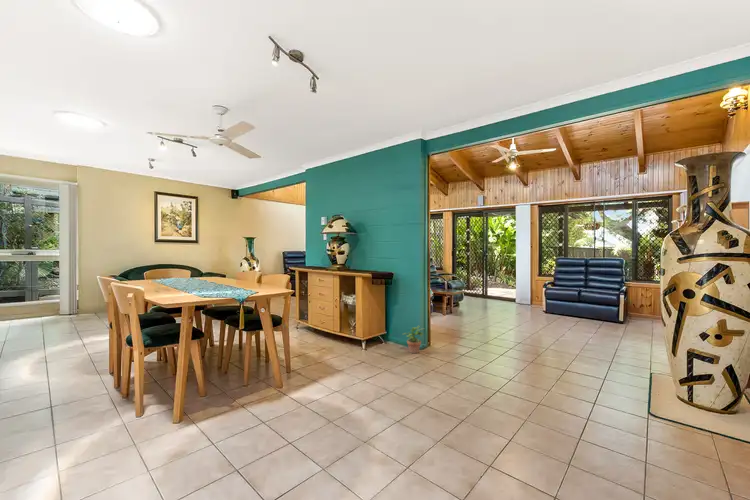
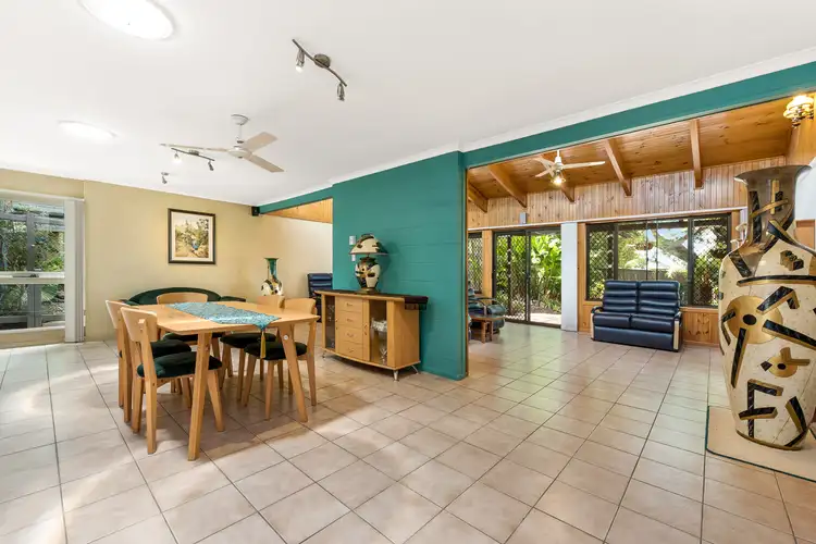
- potted plant [401,325,425,354]
